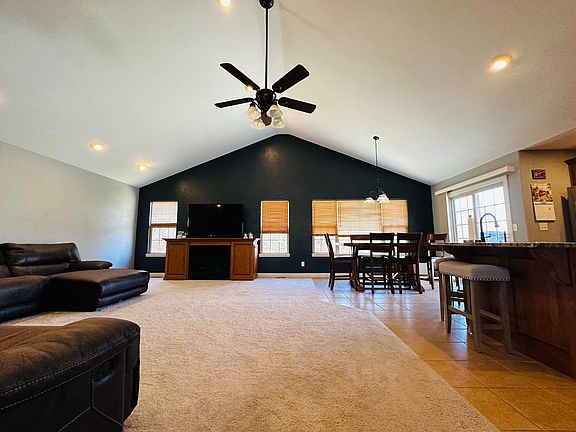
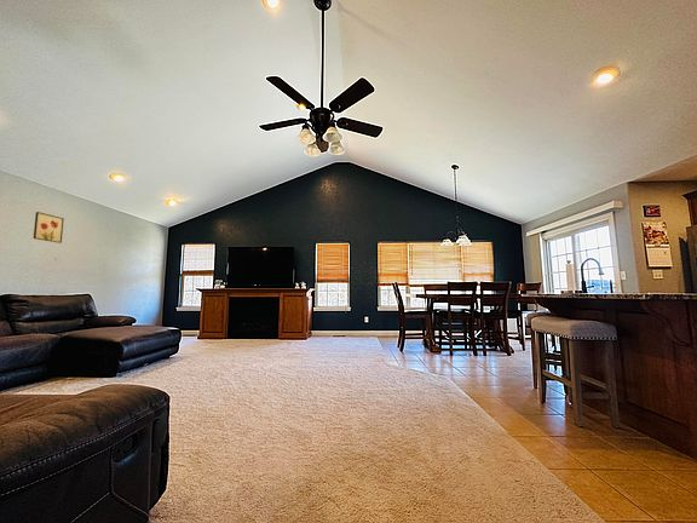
+ wall art [33,211,65,245]
